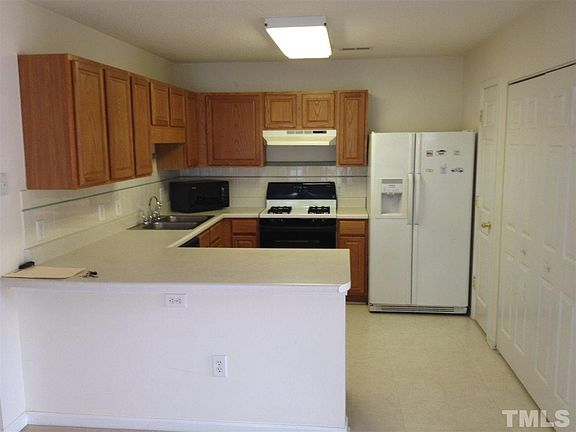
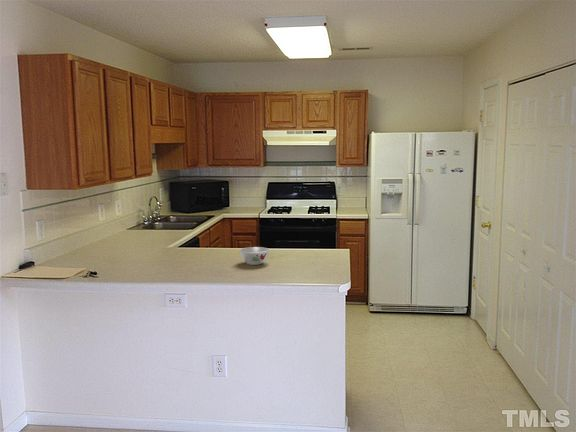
+ bowl [238,246,270,266]
